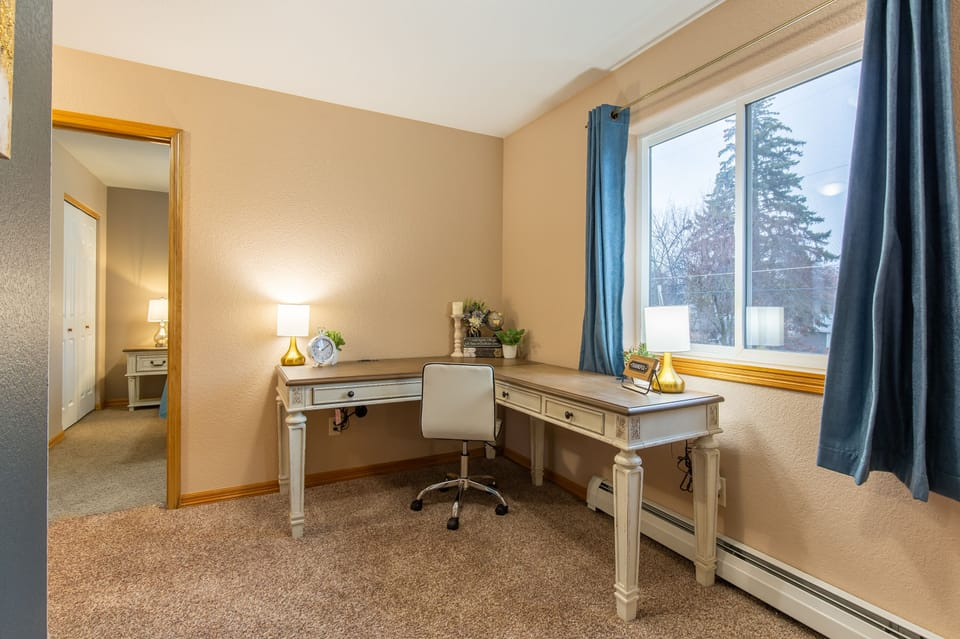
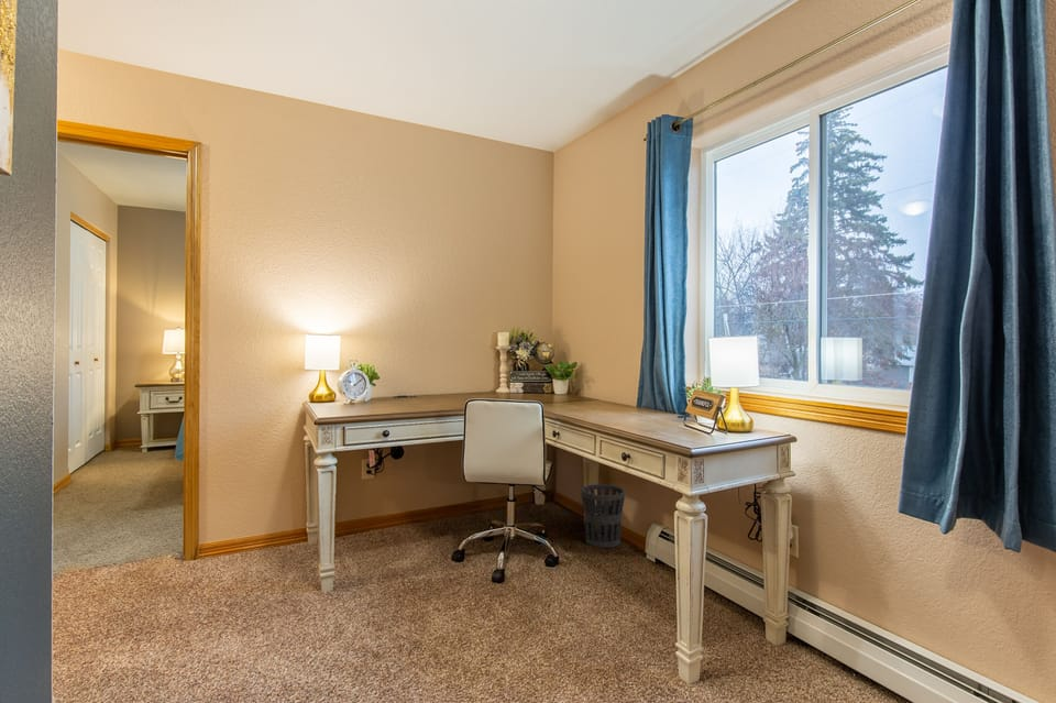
+ wastebasket [581,483,626,549]
